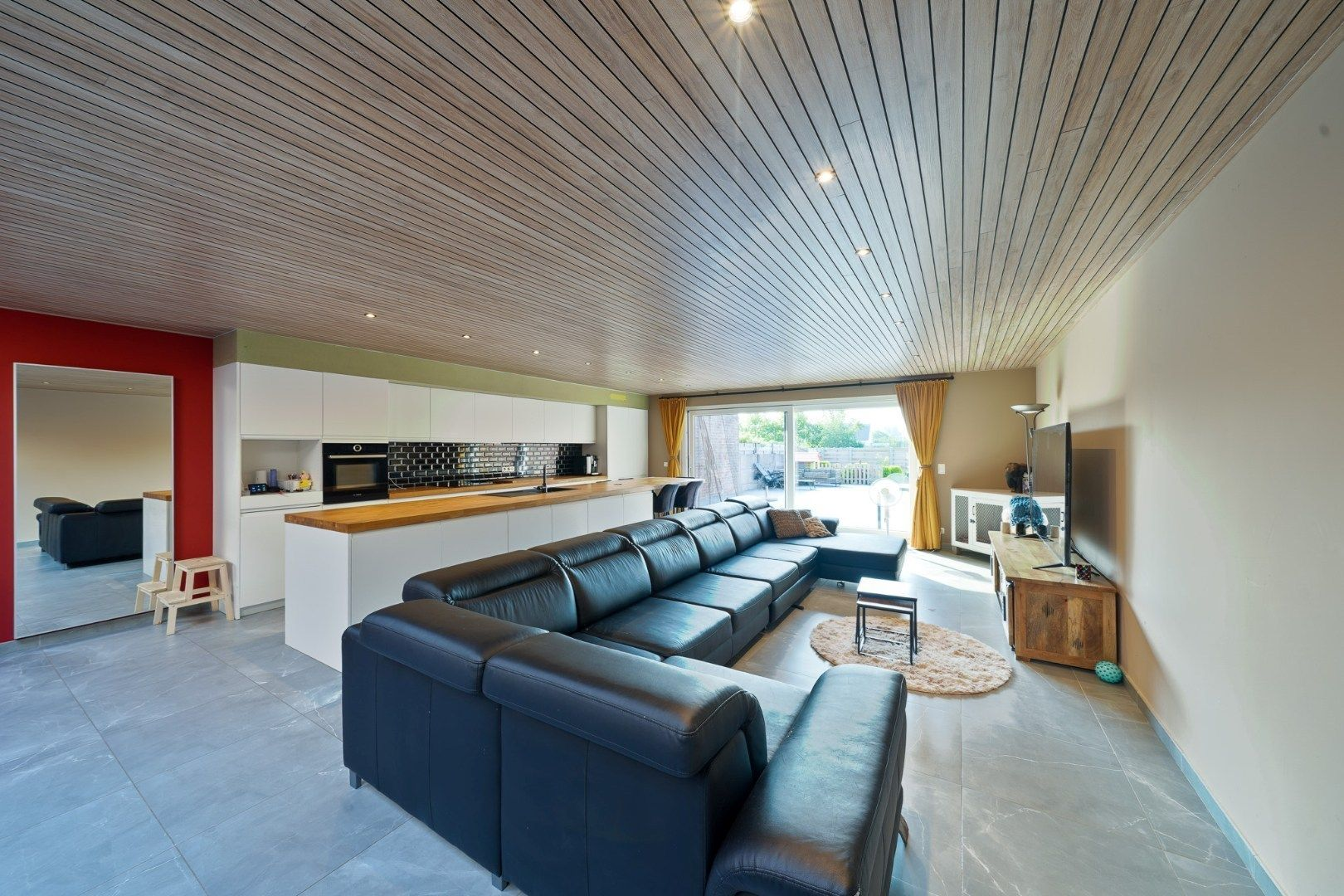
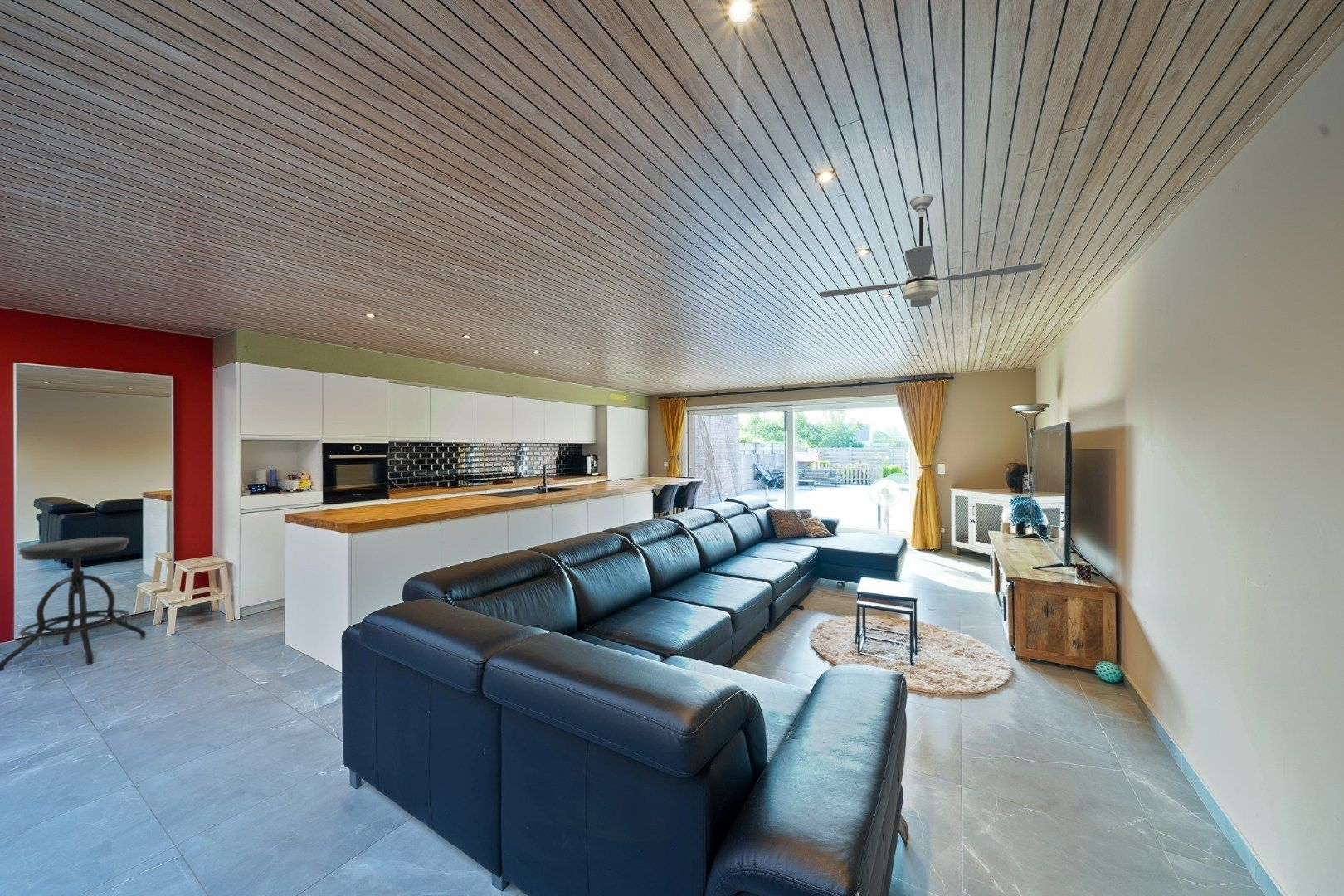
+ ceiling fan [818,192,1045,308]
+ stool [0,536,147,672]
